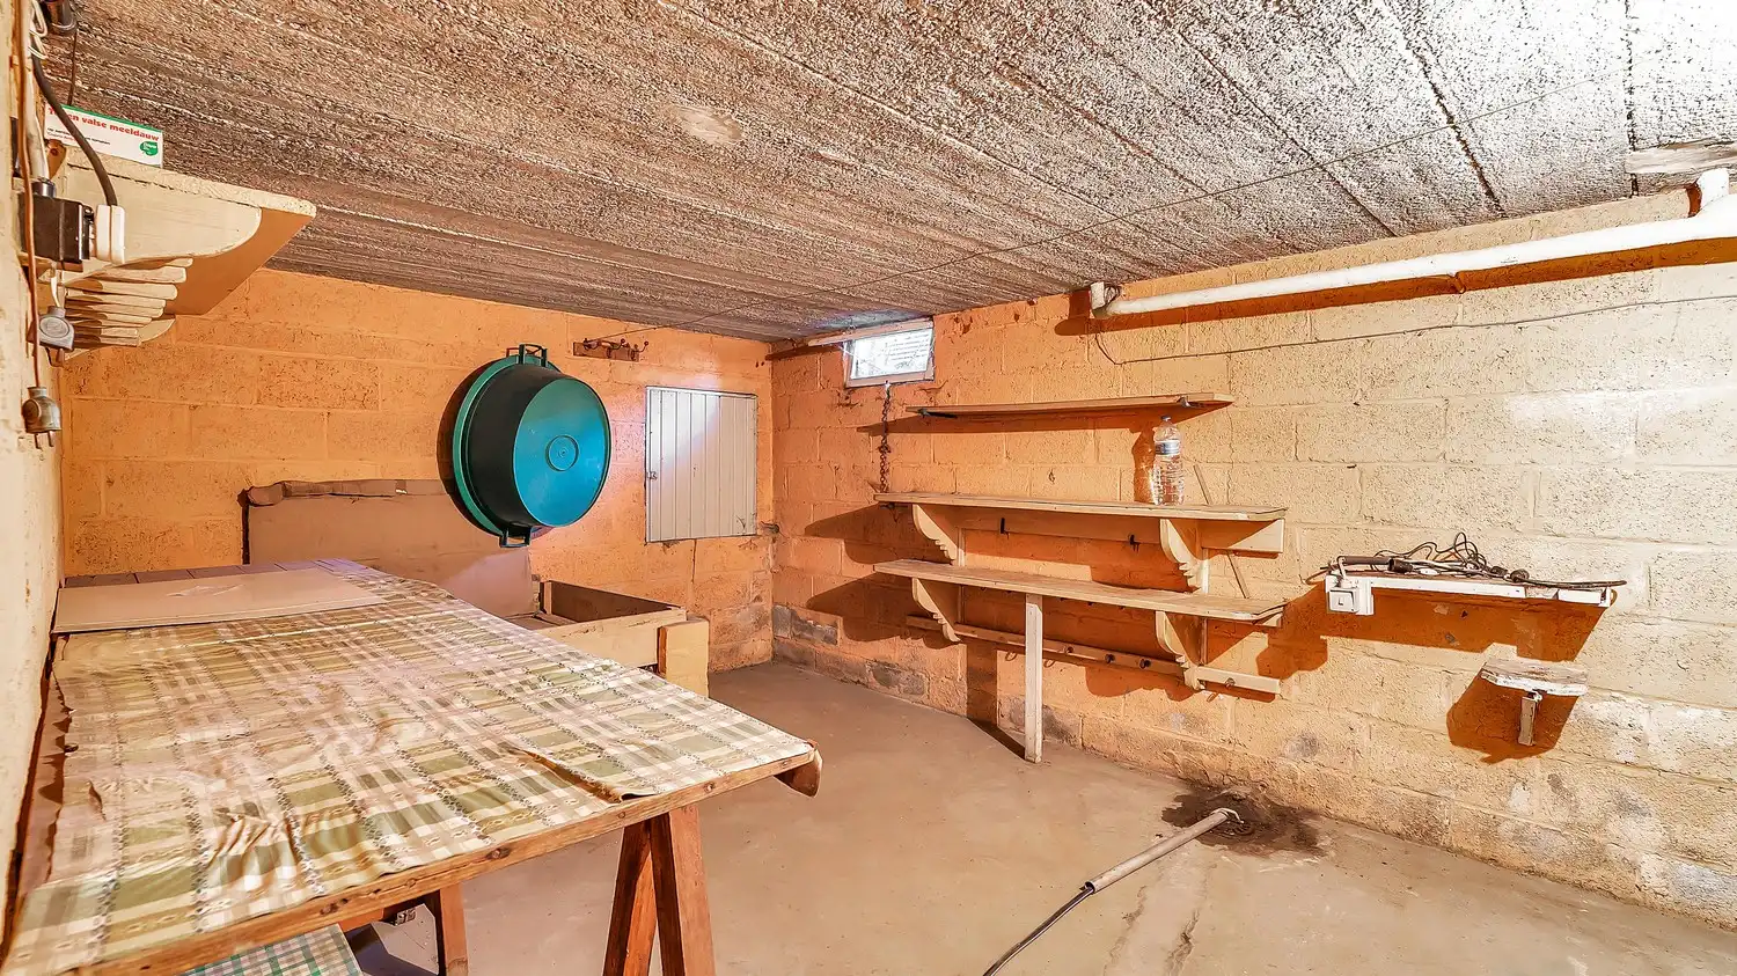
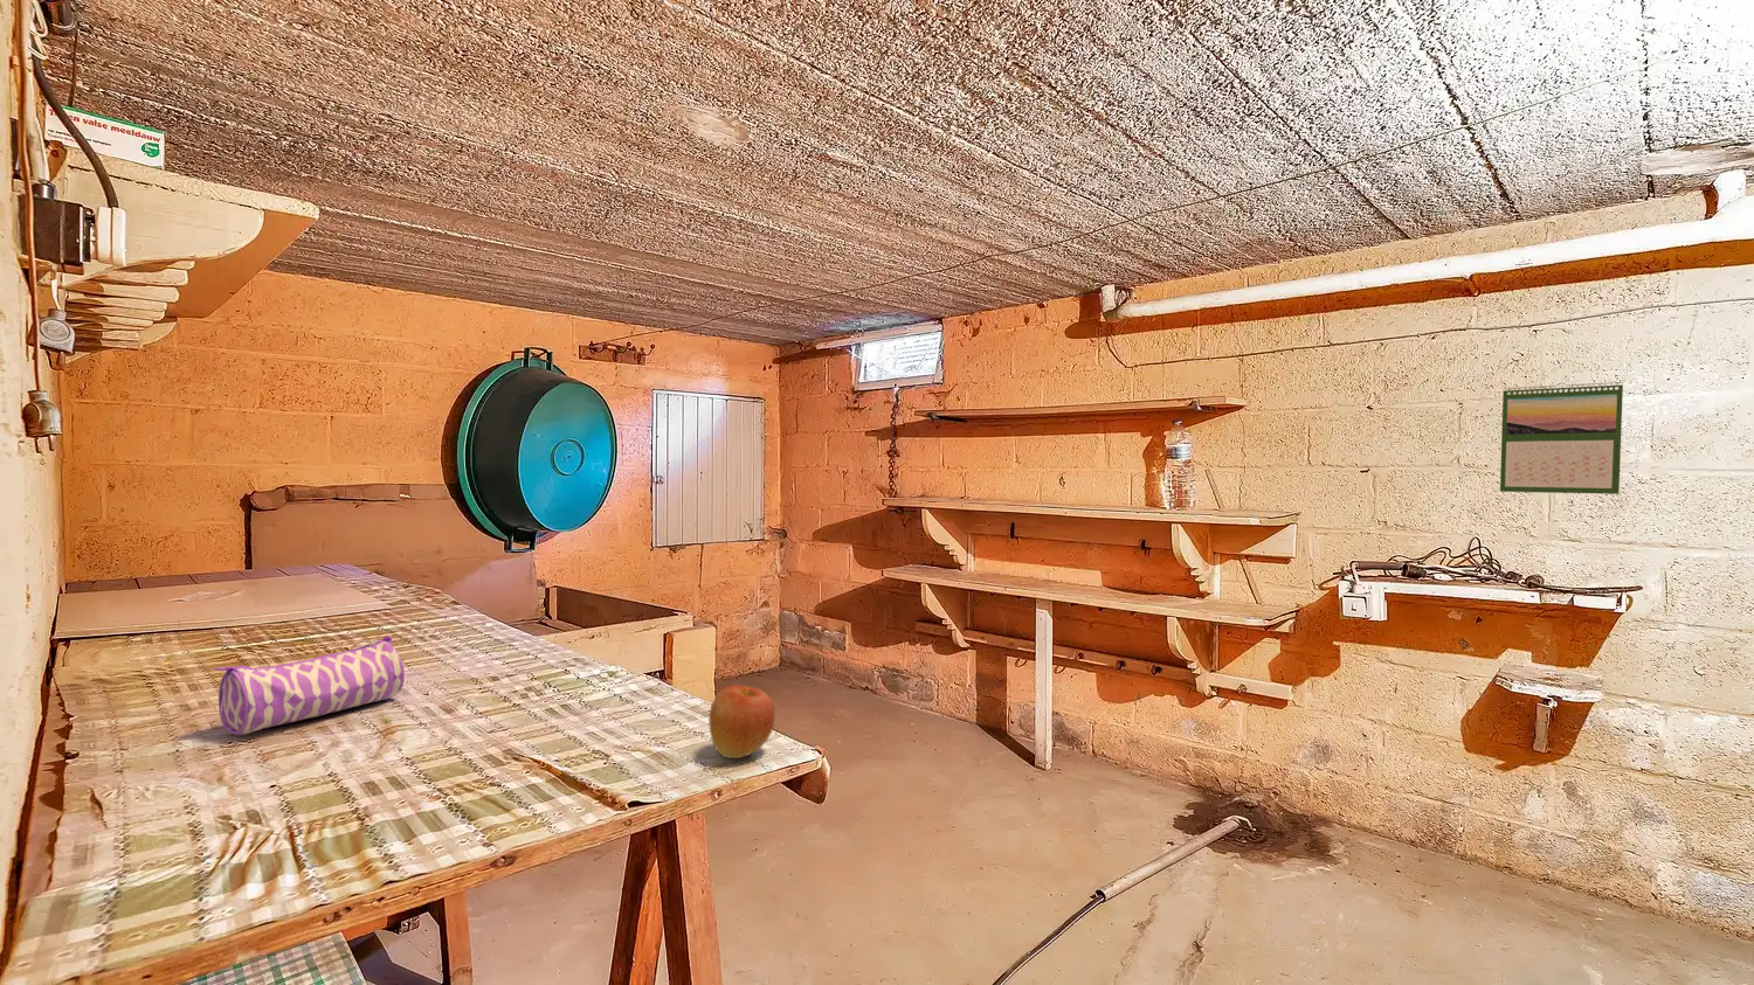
+ calendar [1499,381,1624,495]
+ pencil case [213,635,406,737]
+ apple [707,684,777,760]
